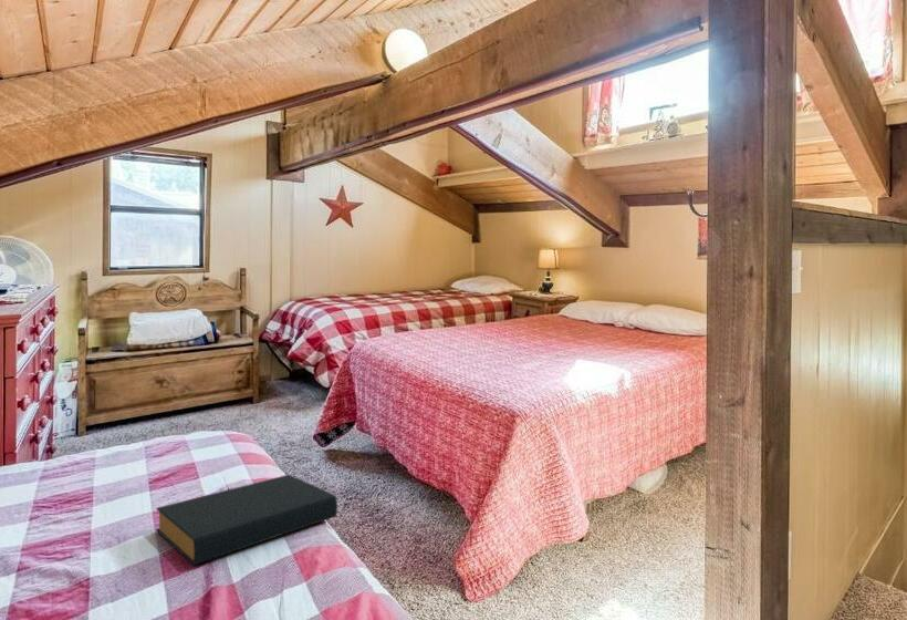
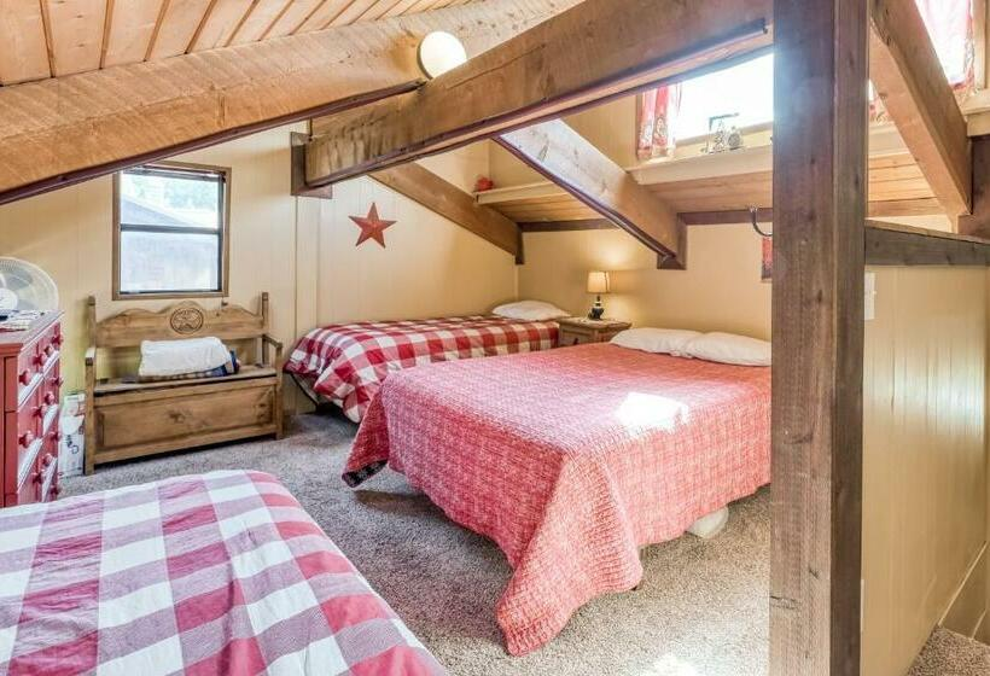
- hardback book [155,474,338,566]
